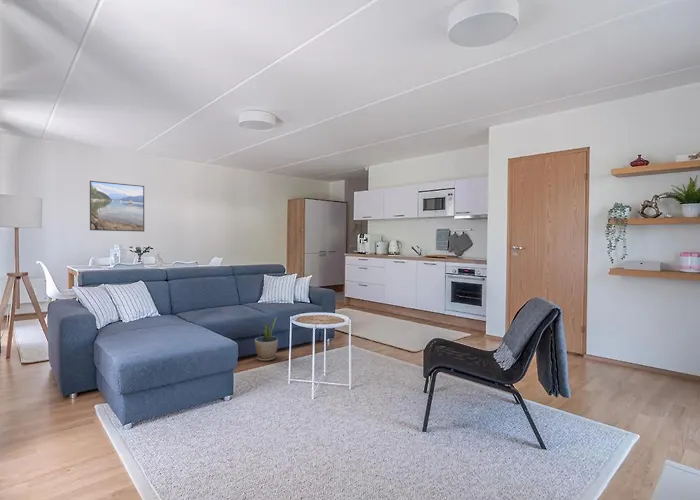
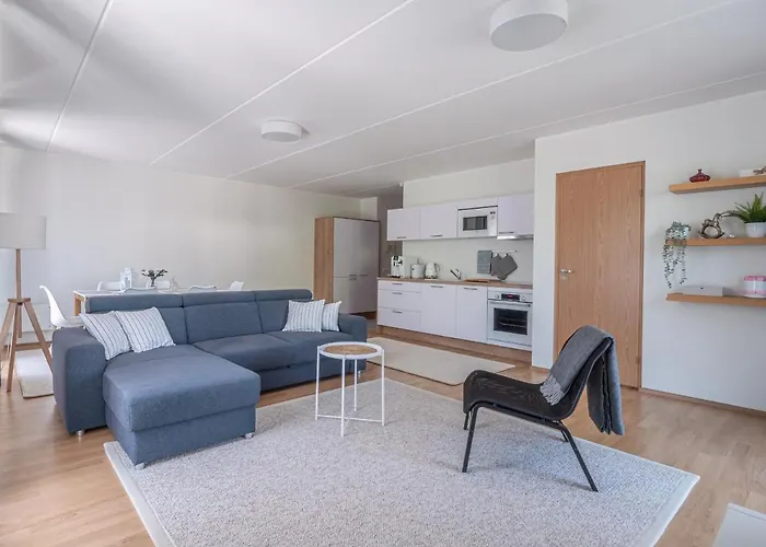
- potted plant [254,316,279,362]
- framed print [89,180,145,232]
